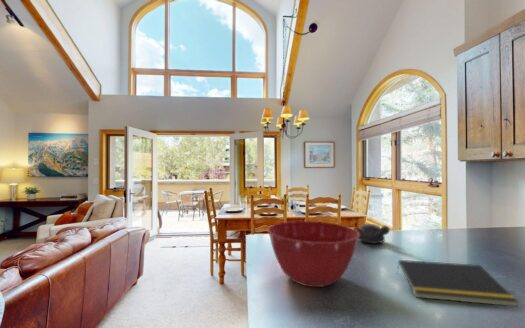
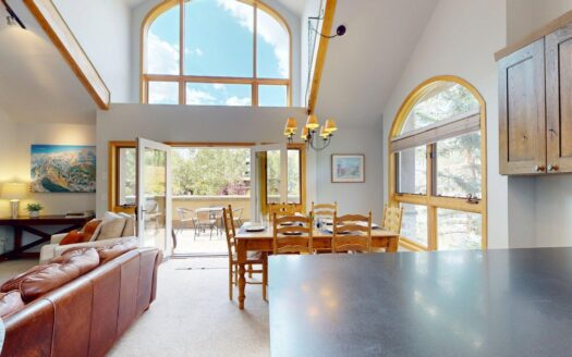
- notepad [396,259,519,307]
- mixing bowl [267,220,360,288]
- teapot [354,223,391,244]
